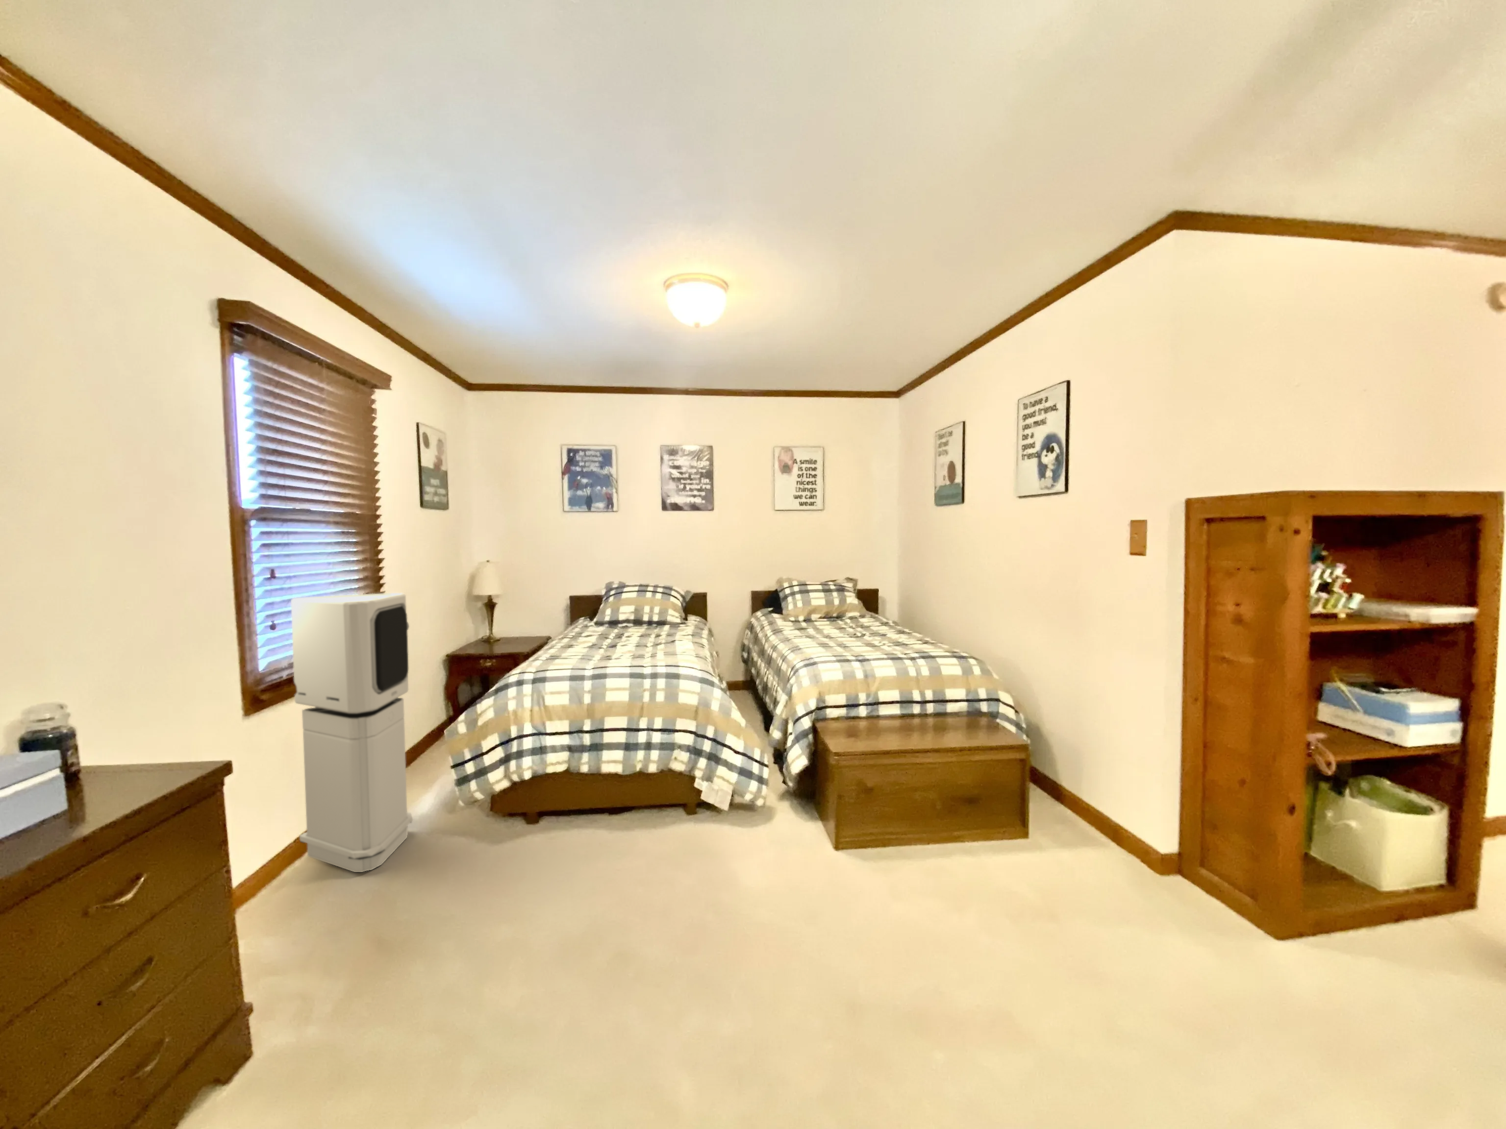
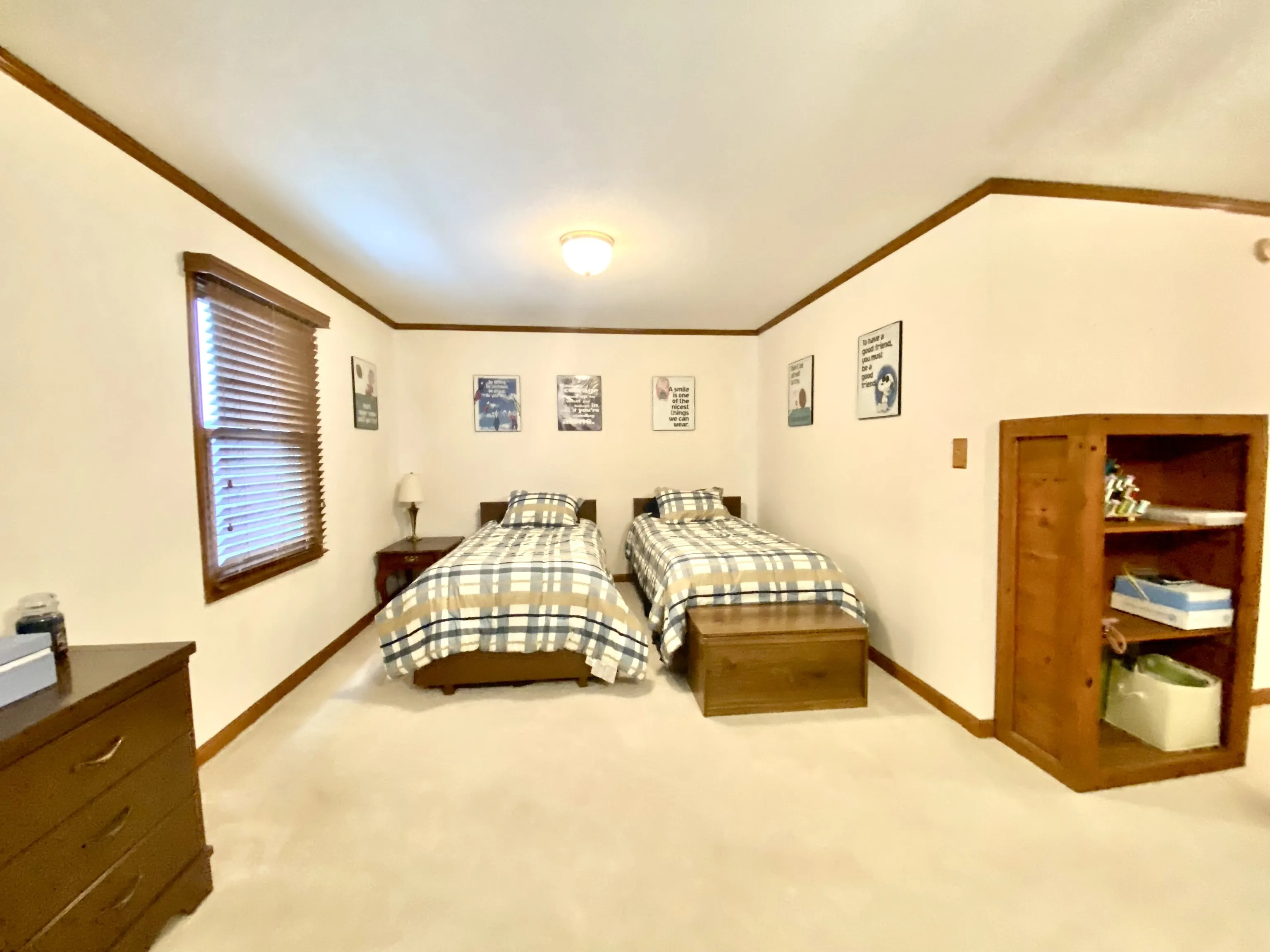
- air purifier [291,593,414,873]
